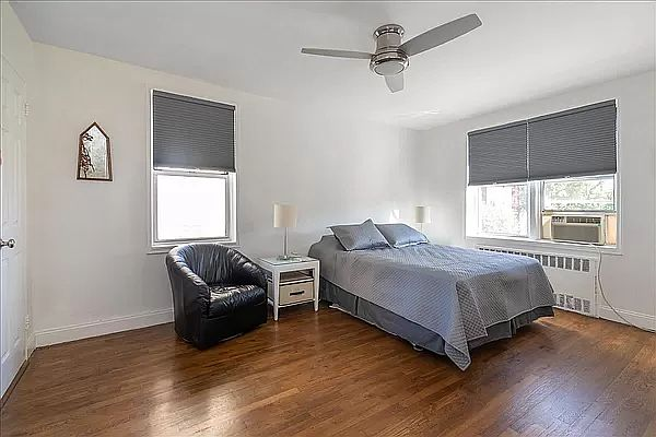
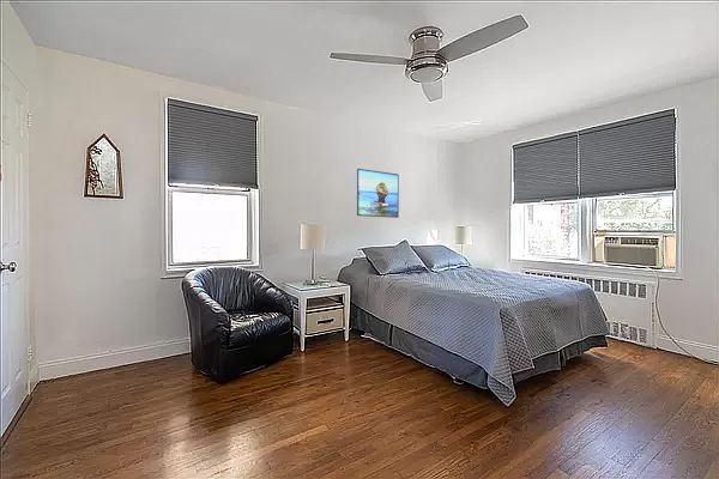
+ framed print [356,168,400,219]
